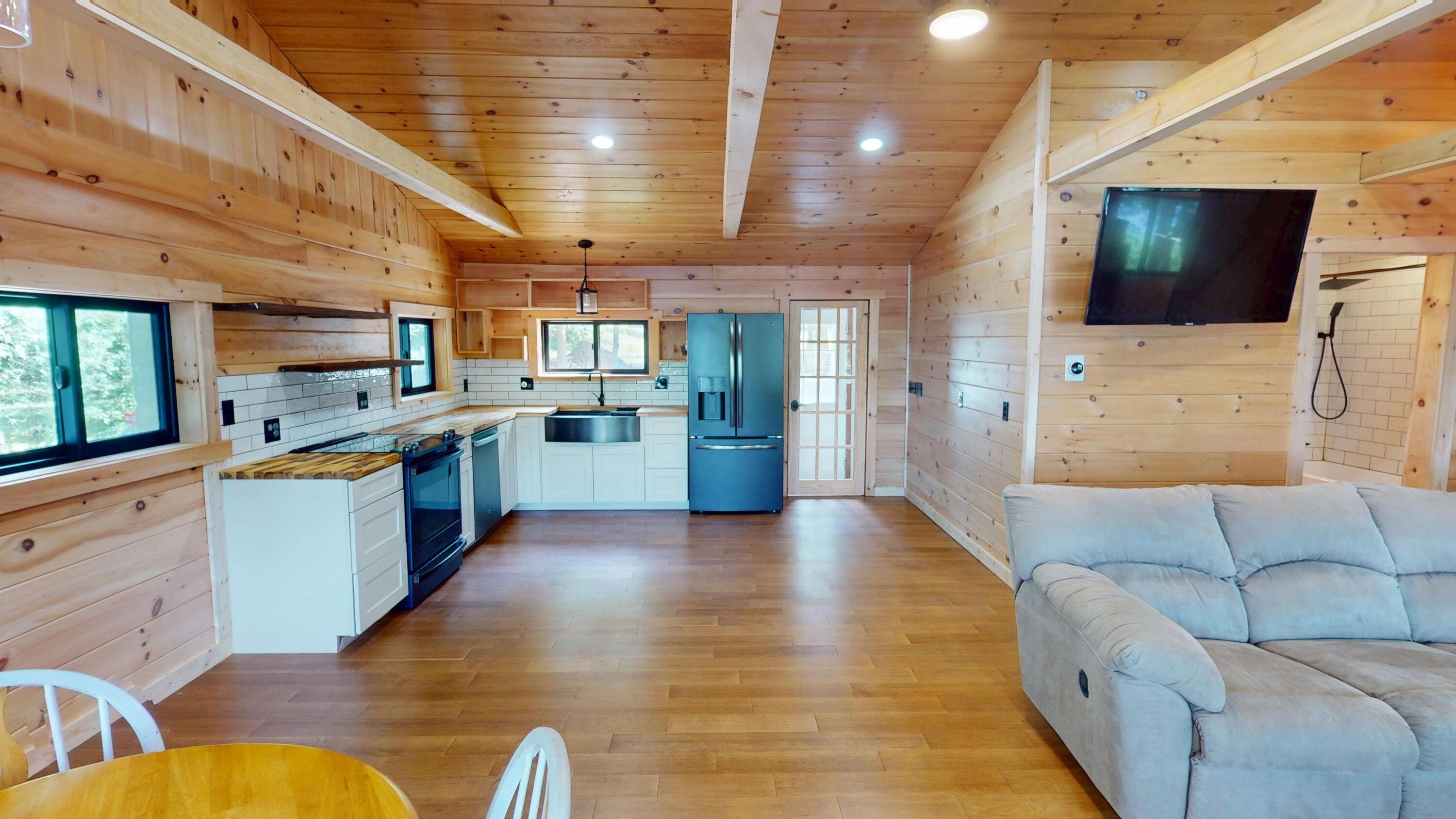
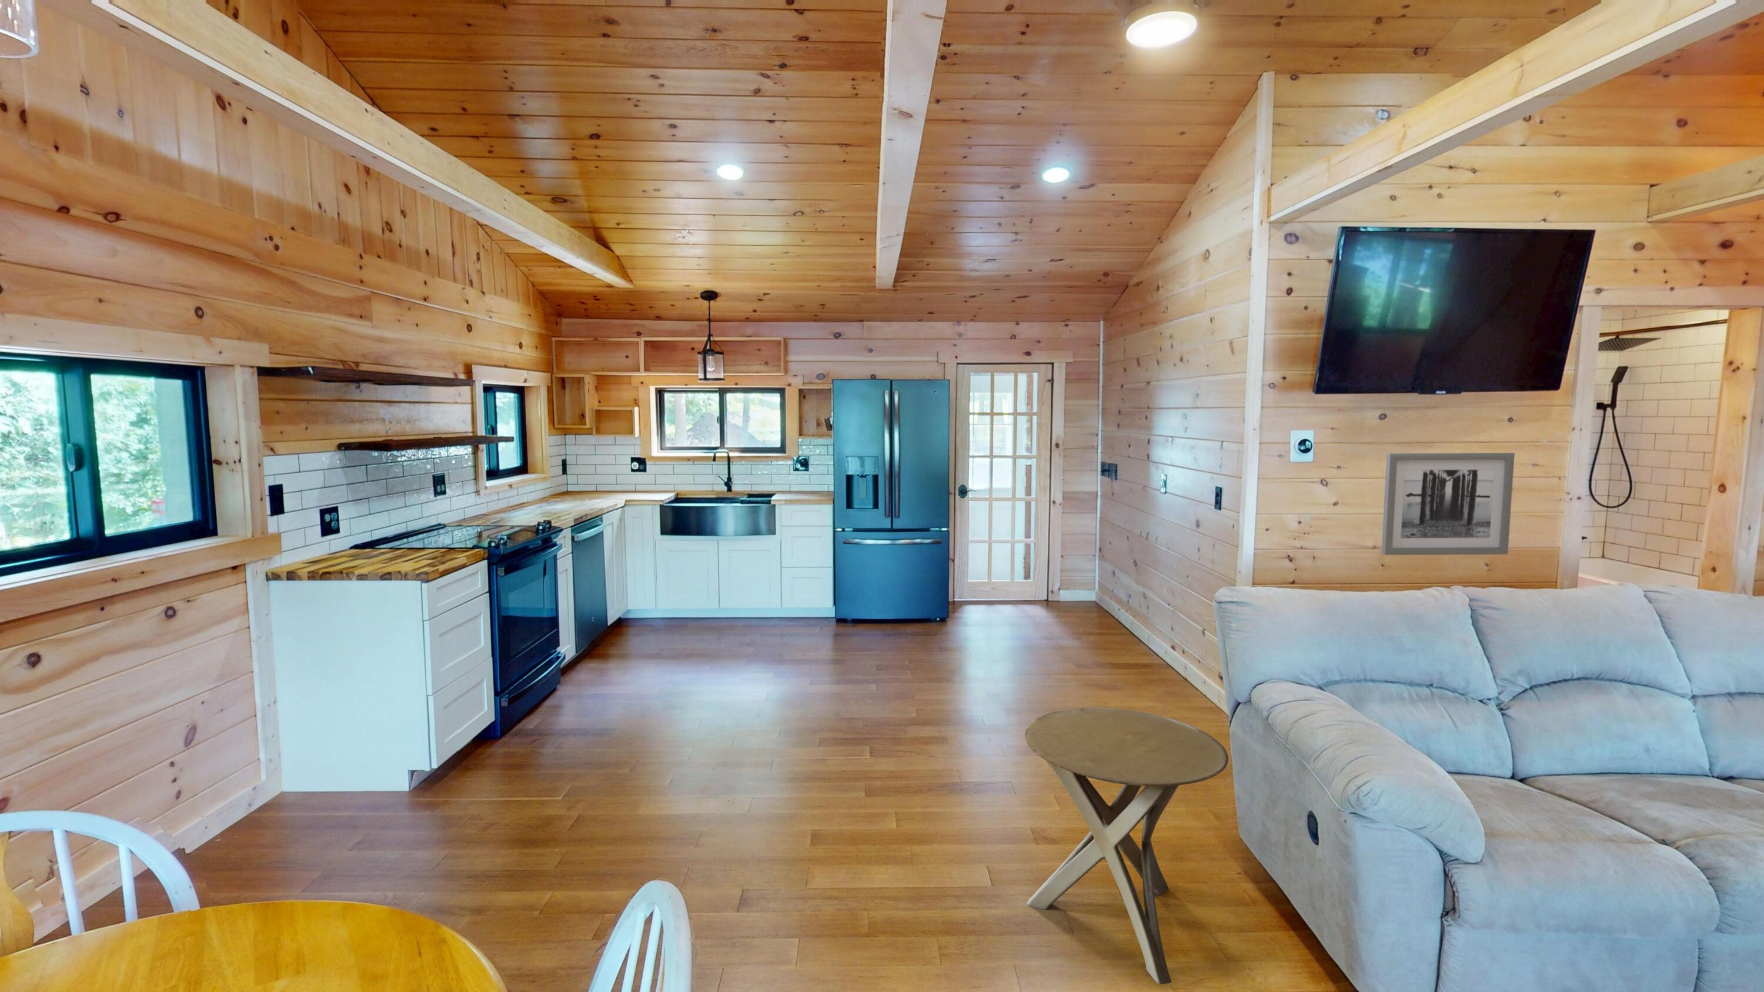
+ wall art [1381,452,1516,556]
+ side table [1024,707,1228,985]
